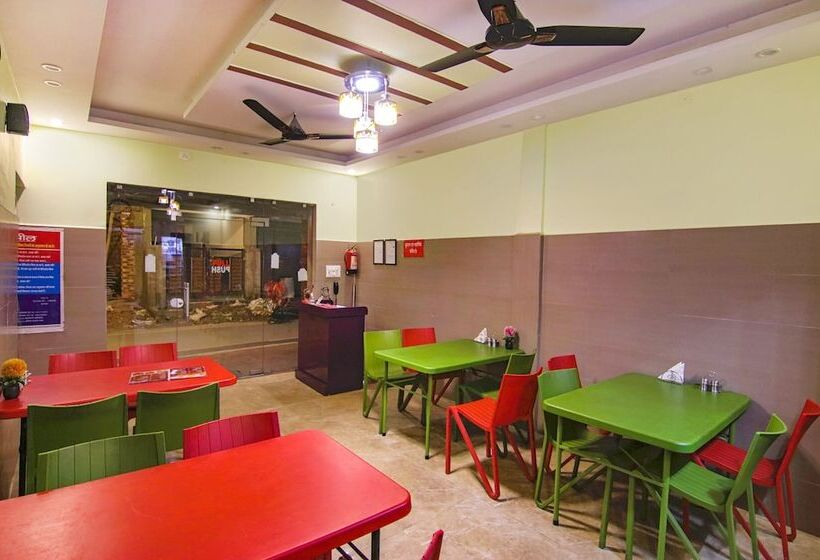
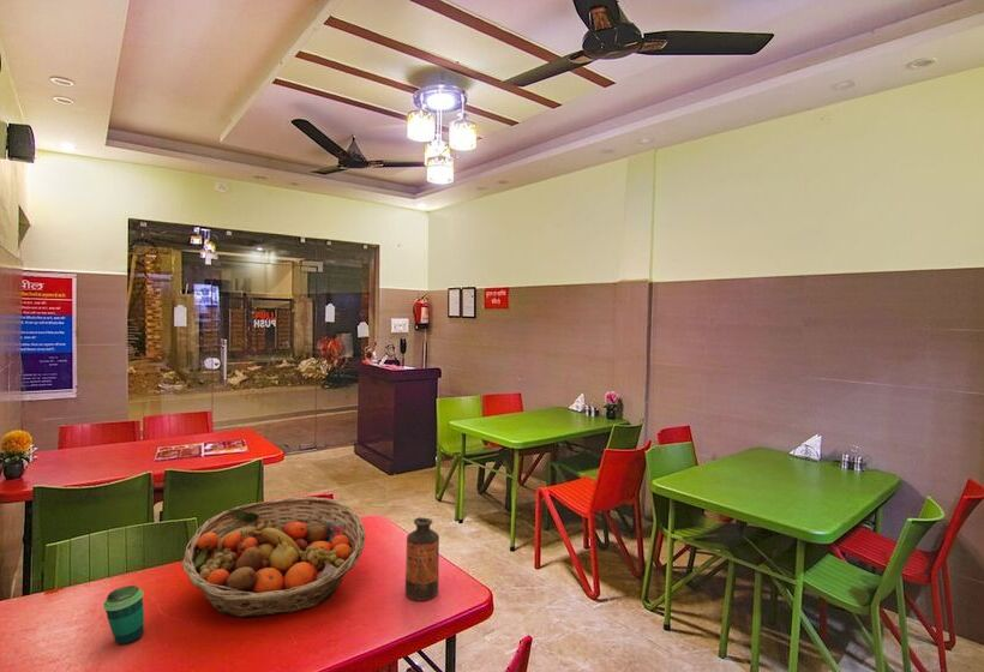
+ cup [102,584,145,646]
+ bottle [404,516,440,602]
+ fruit basket [181,496,366,619]
